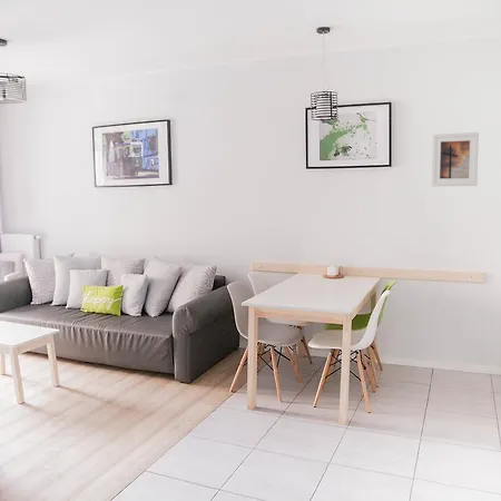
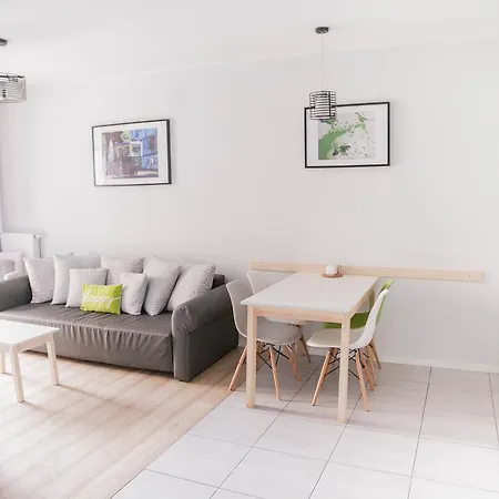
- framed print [431,131,480,187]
